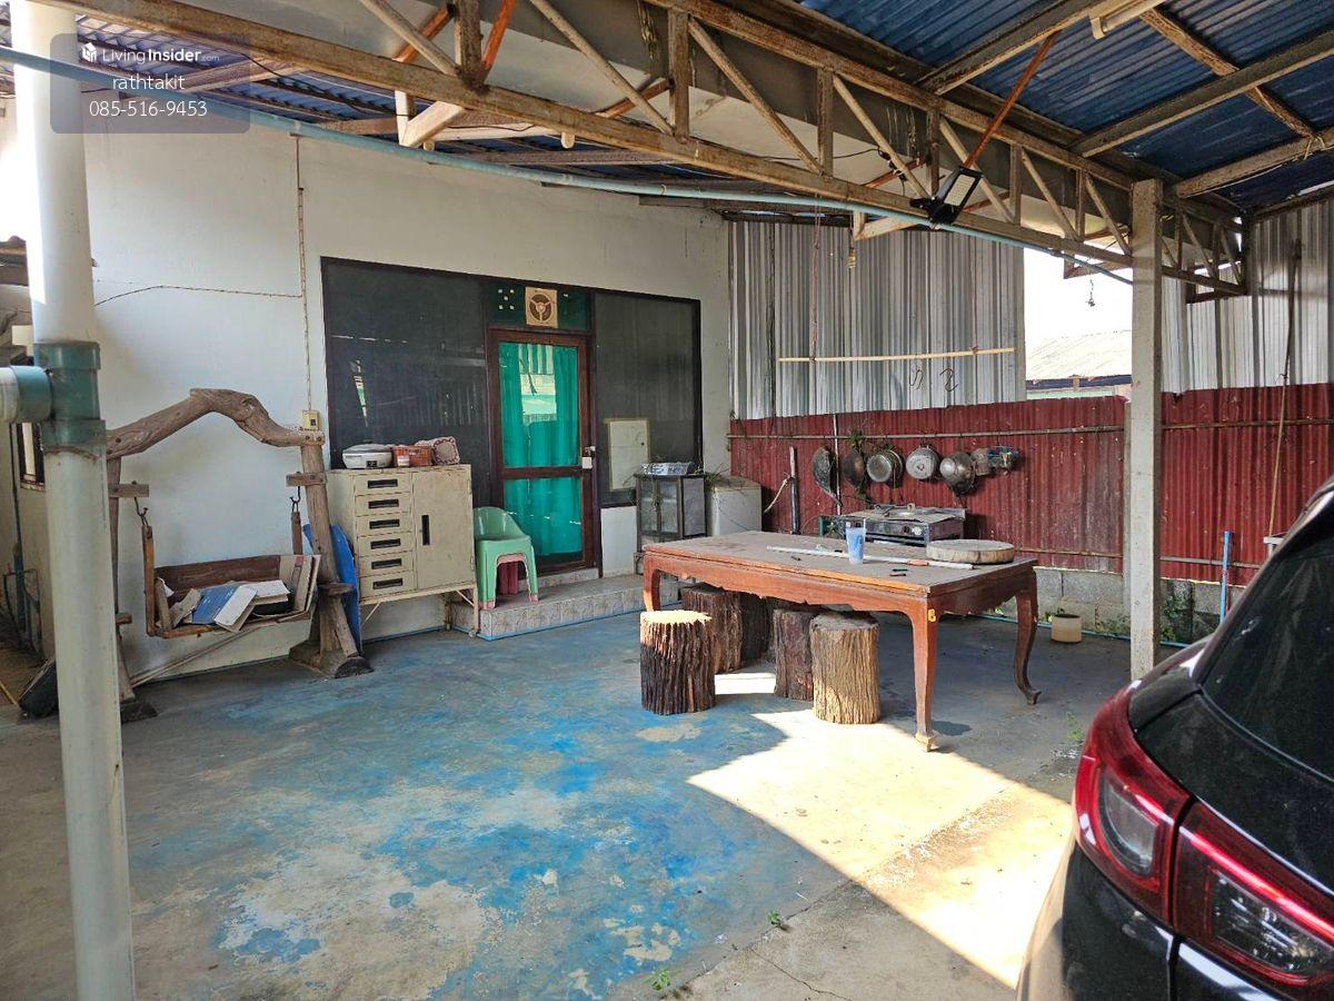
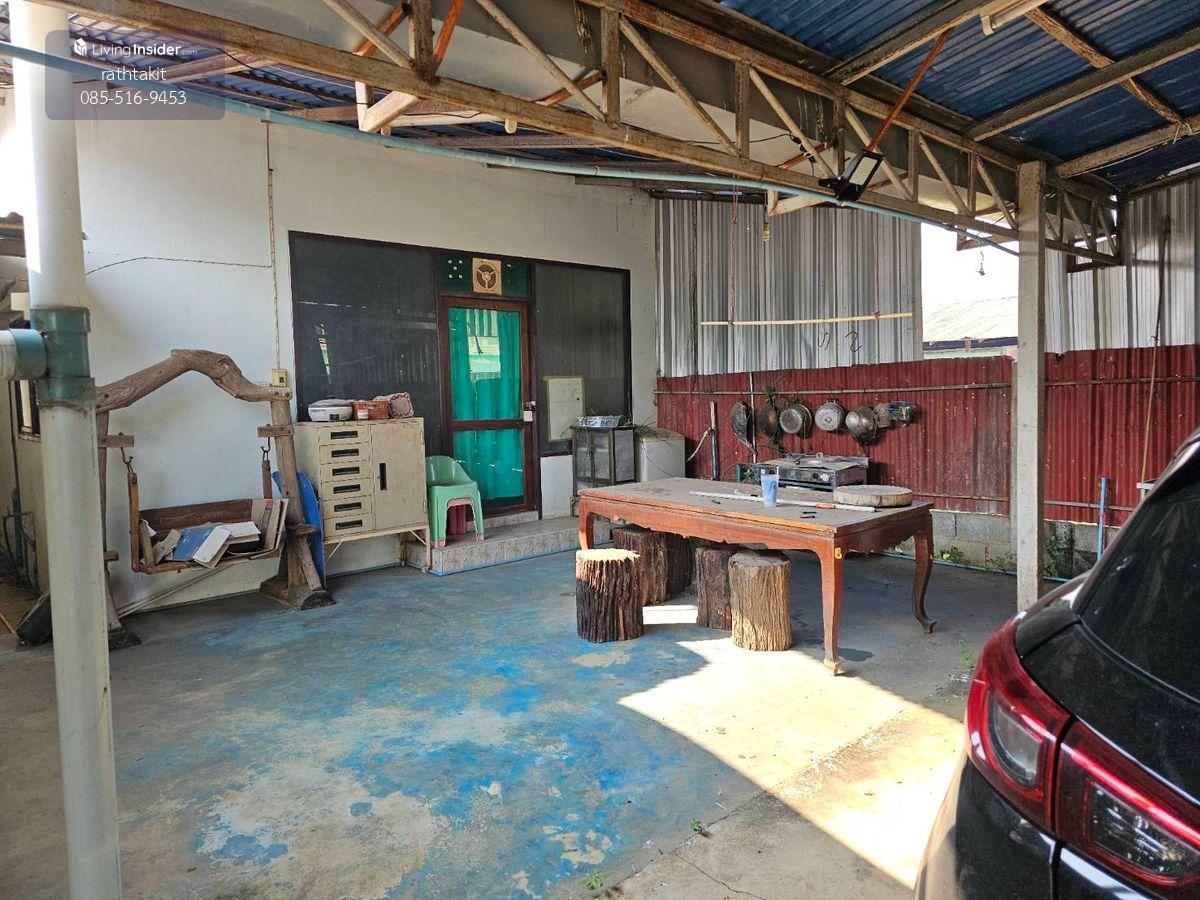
- planter [1051,613,1083,644]
